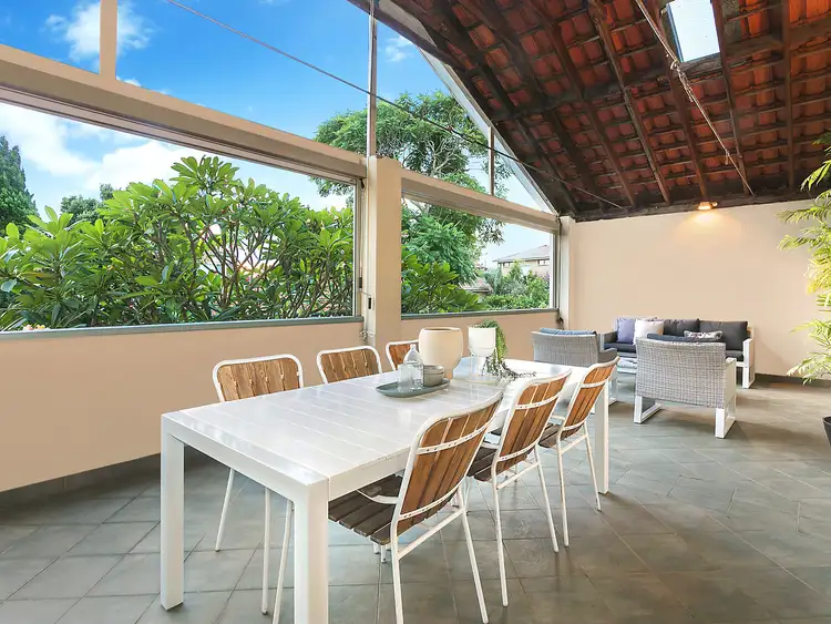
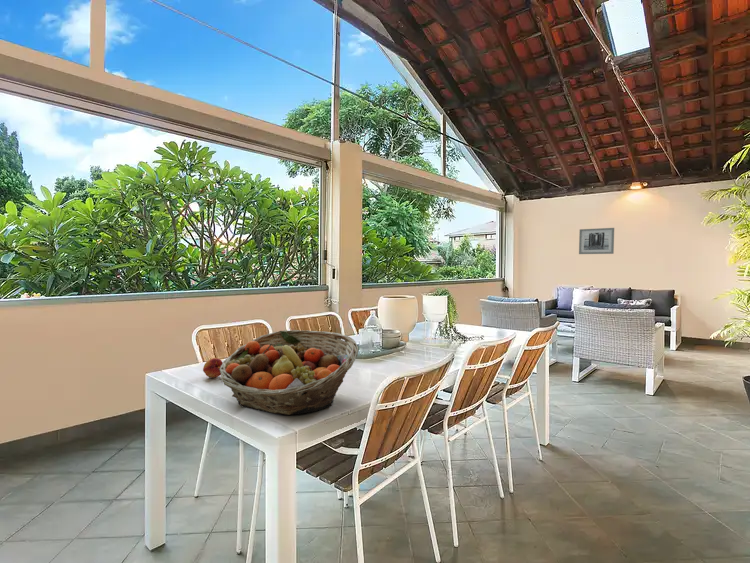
+ wall art [578,227,615,255]
+ fruit [202,357,223,378]
+ fruit basket [219,329,359,416]
